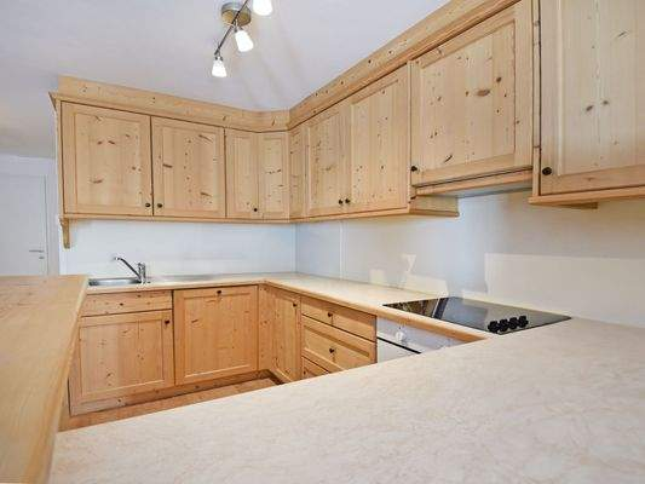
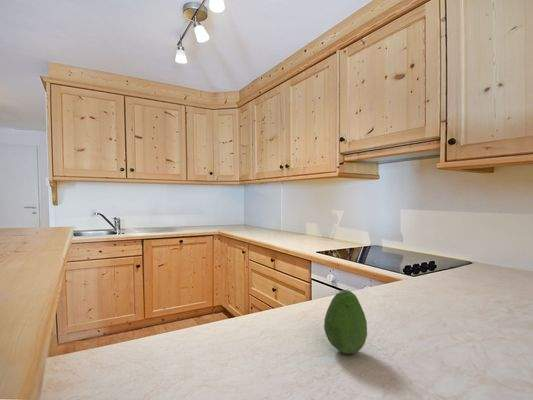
+ fruit [323,289,368,355]
